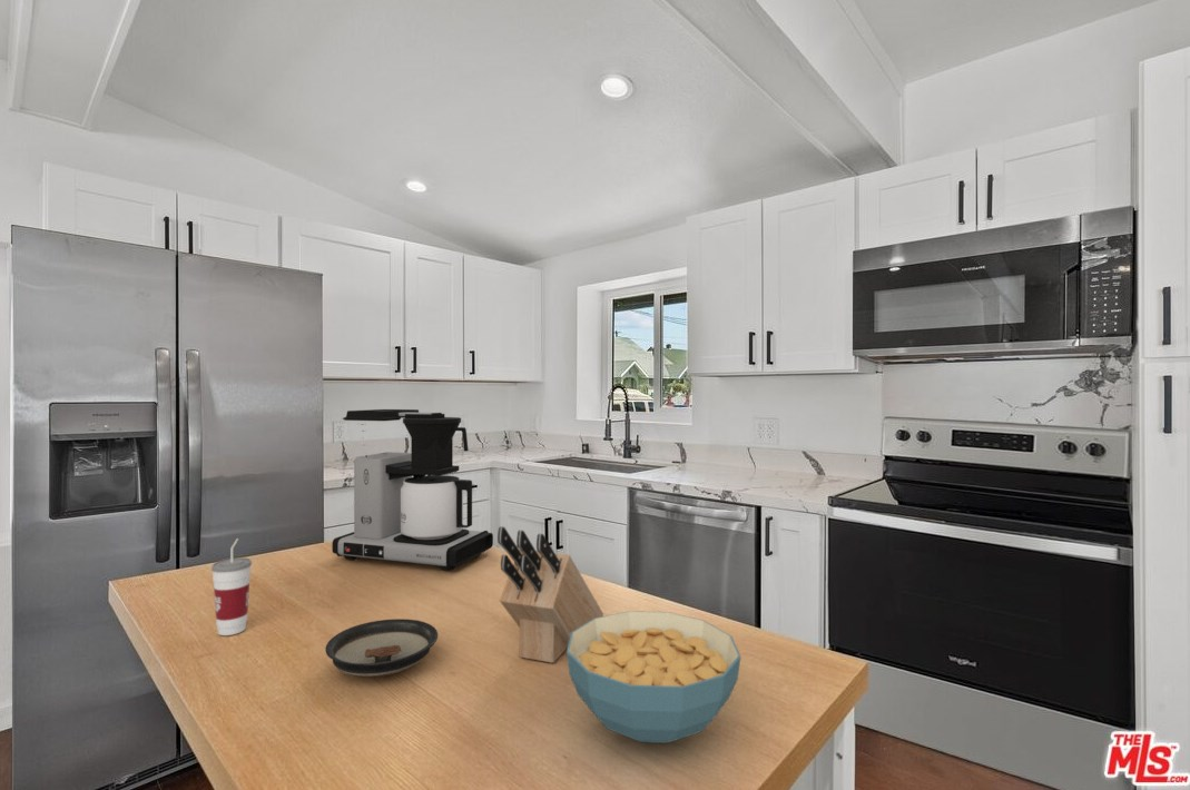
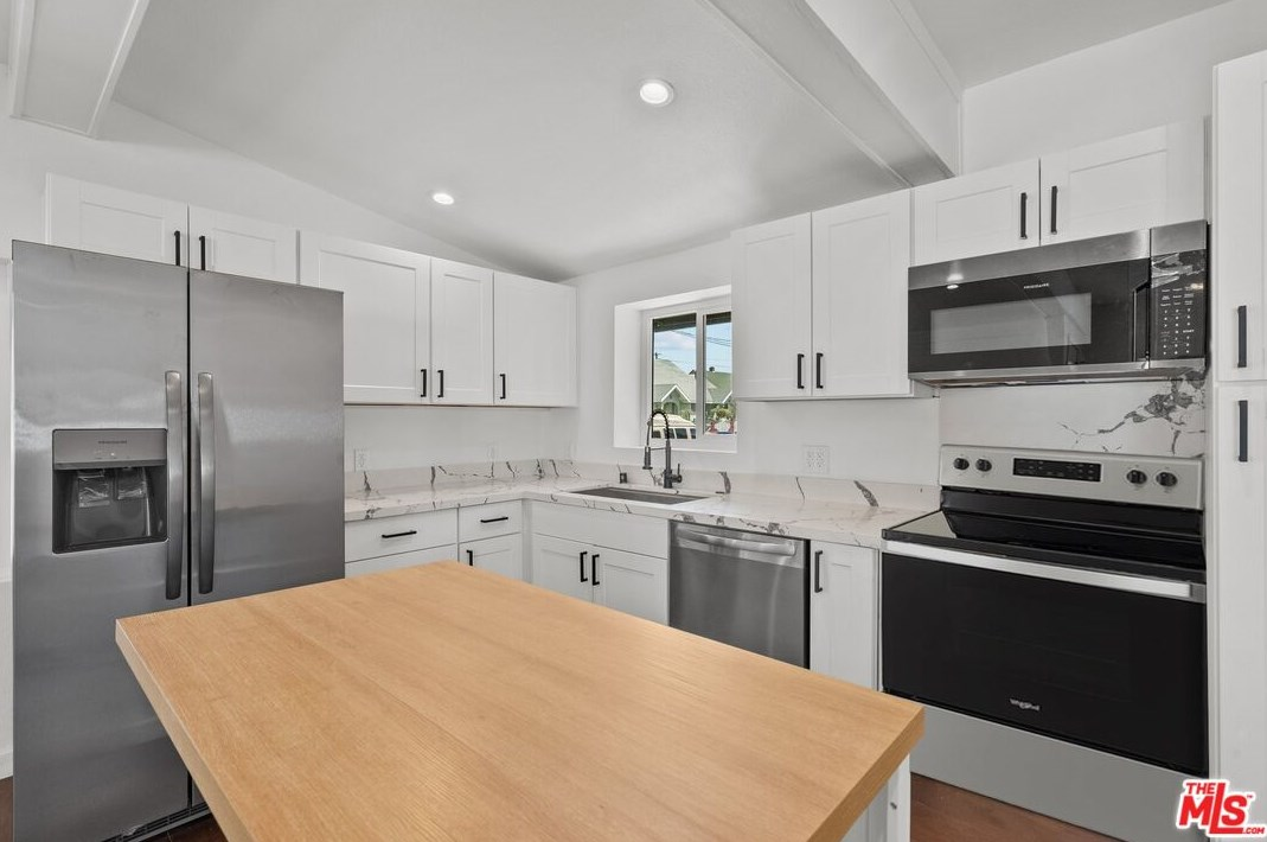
- saucer [324,618,439,679]
- knife block [496,525,604,664]
- cup [210,537,253,636]
- cereal bowl [566,610,741,744]
- coffee maker [331,408,494,572]
